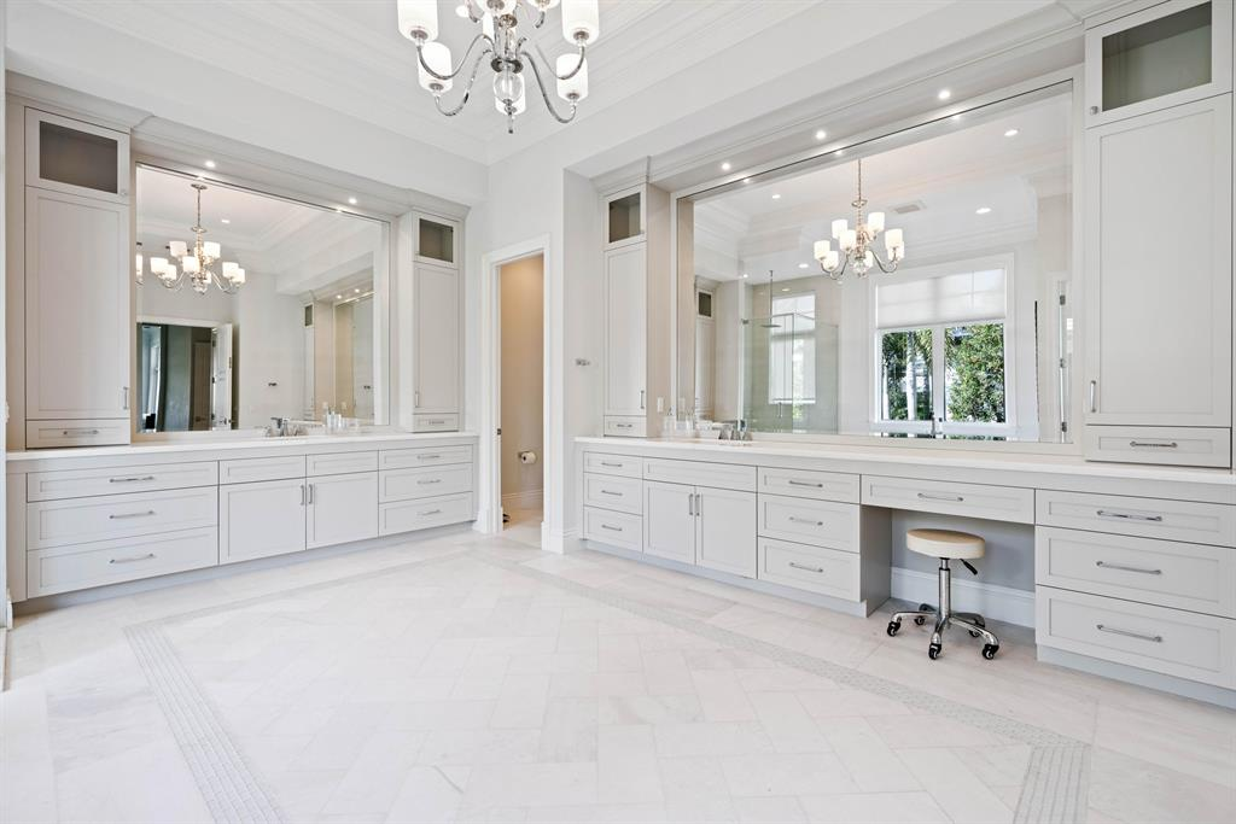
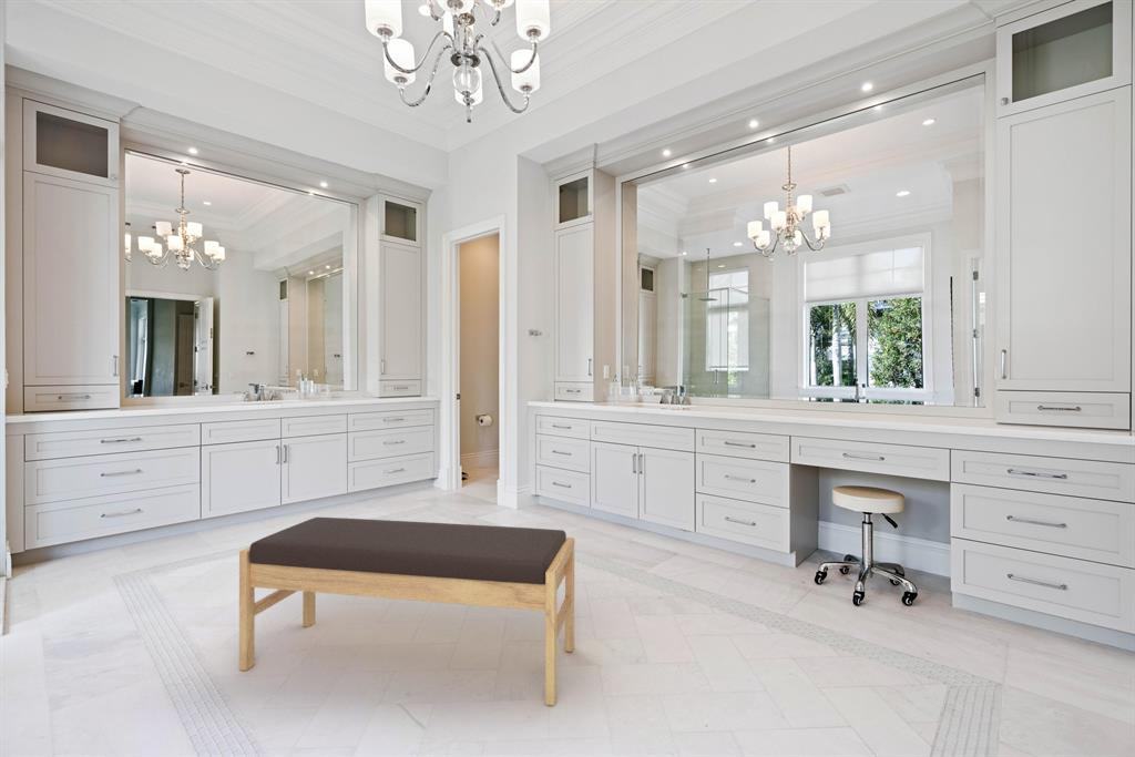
+ bench [238,516,575,707]
